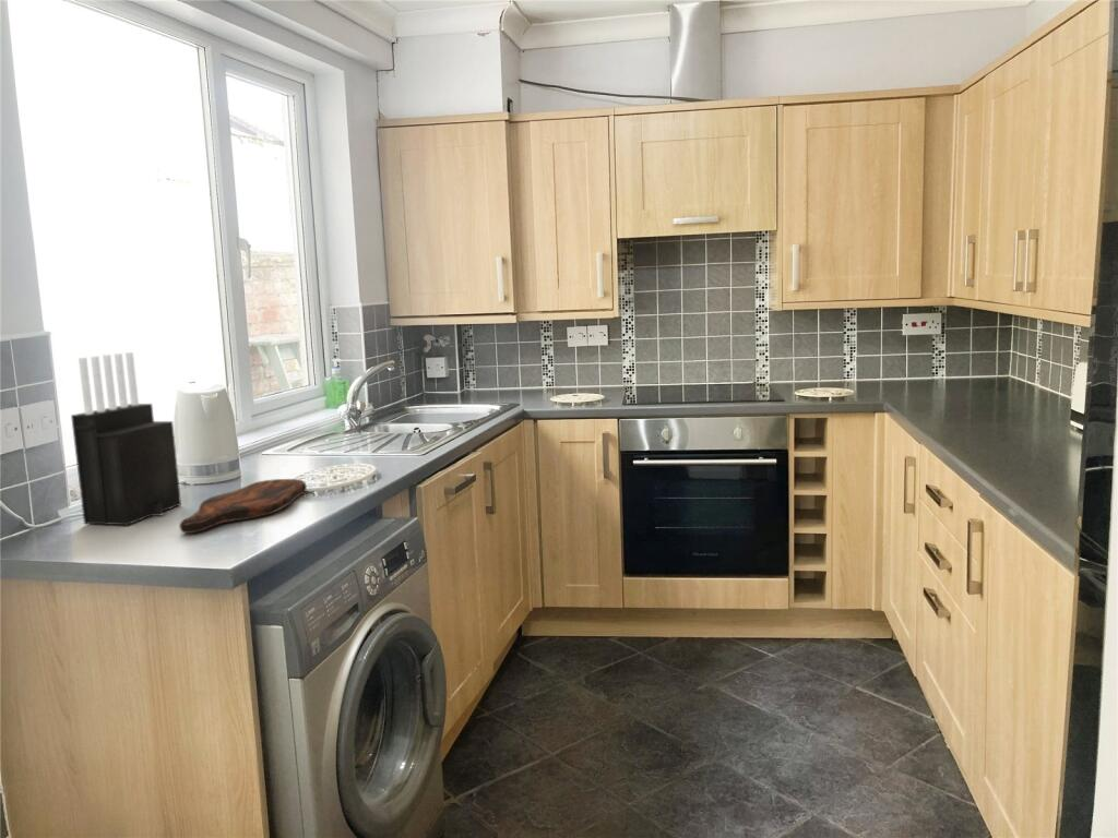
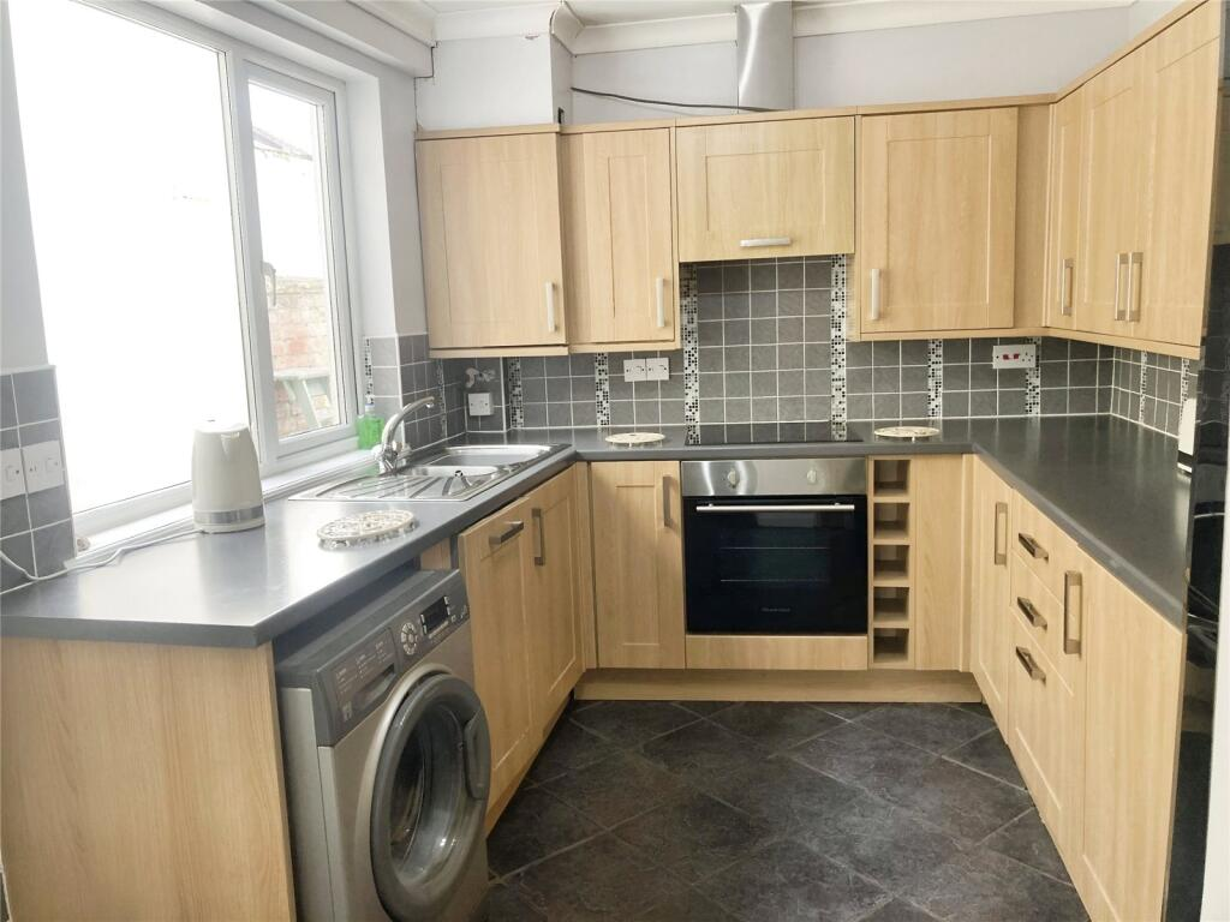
- cutting board [179,478,308,534]
- knife block [70,351,182,527]
